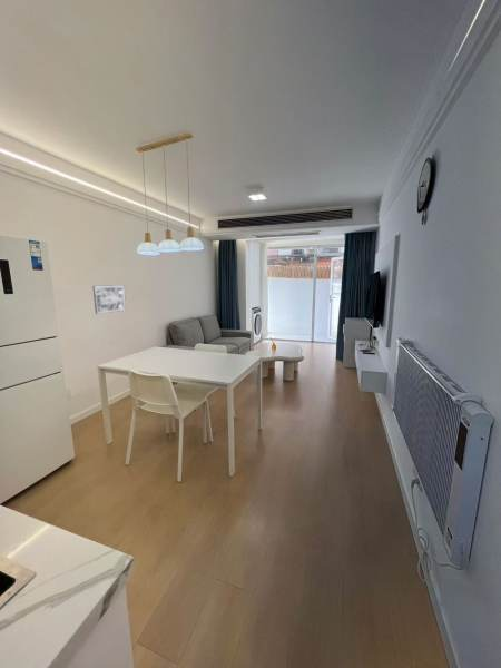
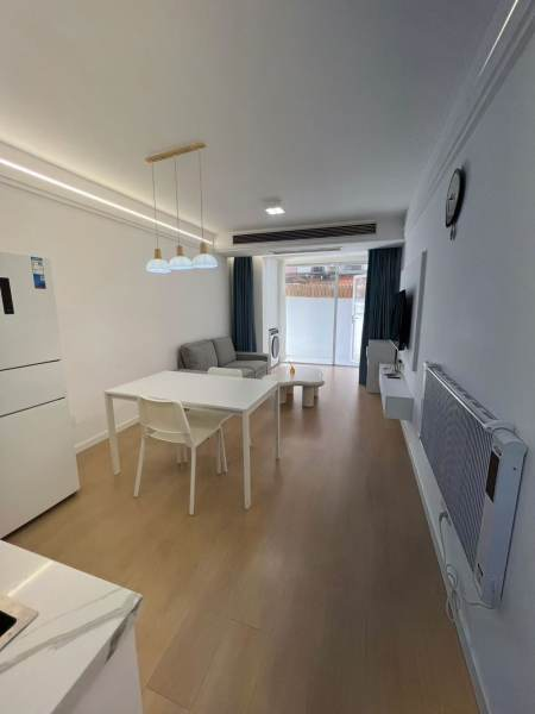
- wall art [91,284,127,315]
